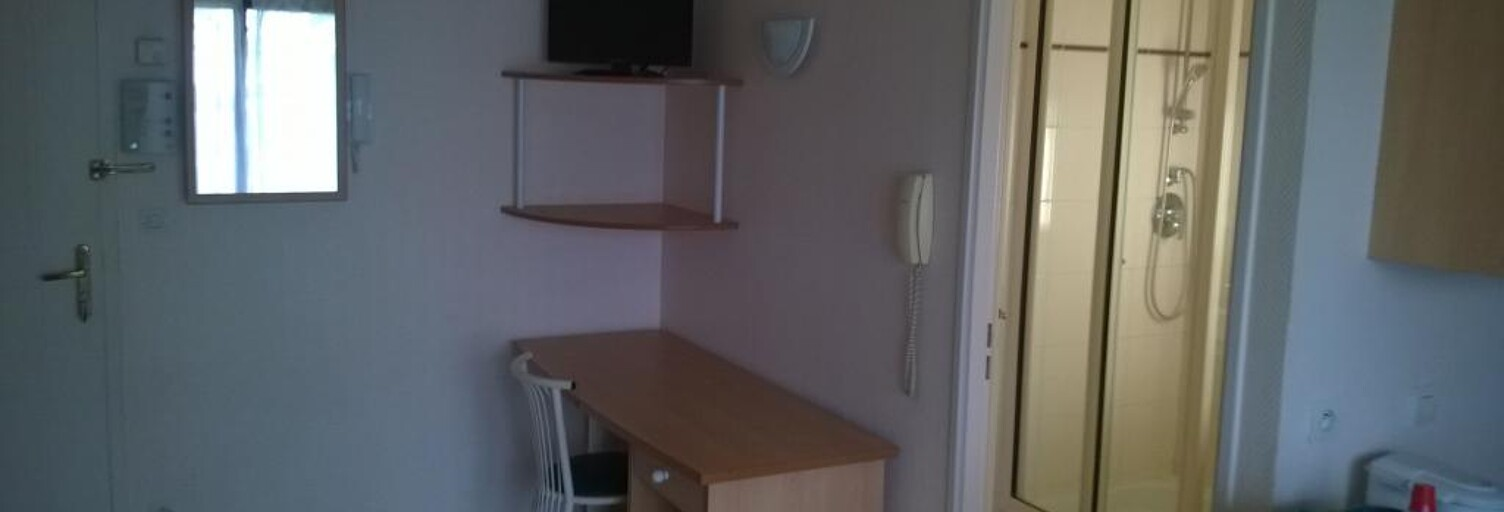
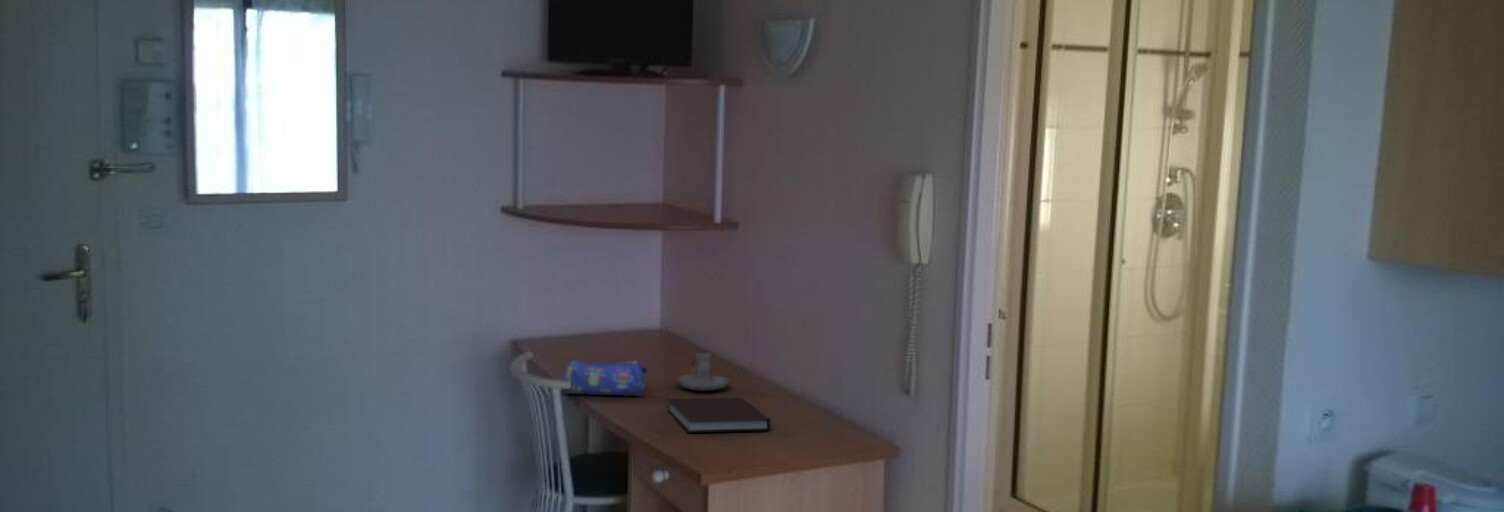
+ candle holder [675,352,730,392]
+ notebook [666,396,771,433]
+ pencil case [562,359,648,398]
